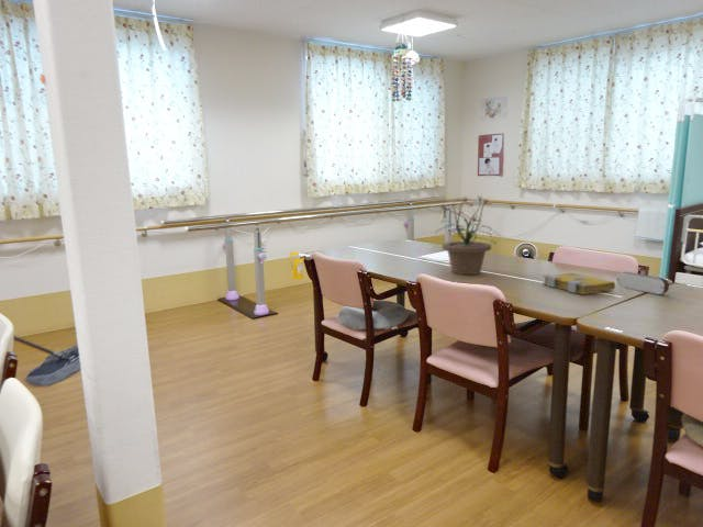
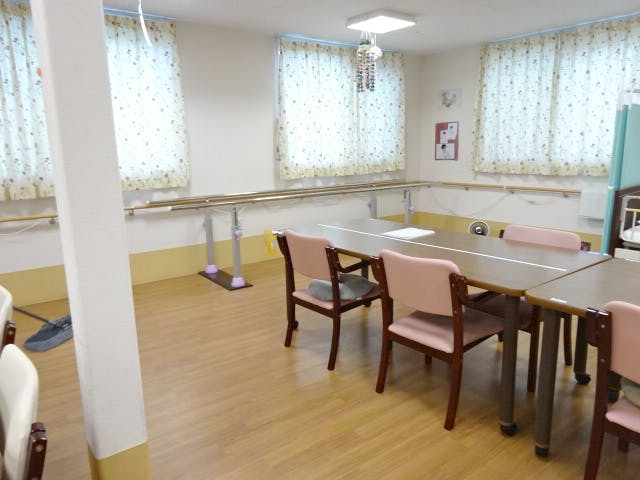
- spell book [542,271,616,295]
- pencil case [615,271,670,295]
- potted plant [434,194,498,276]
